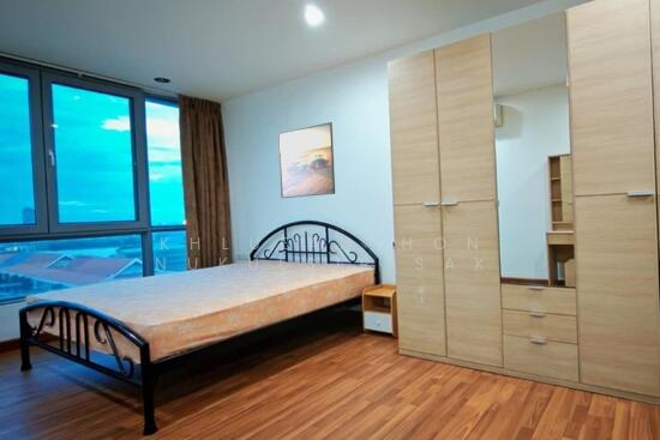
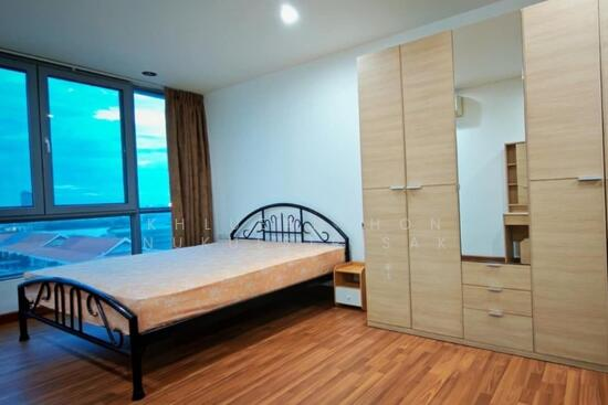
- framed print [277,121,336,199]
